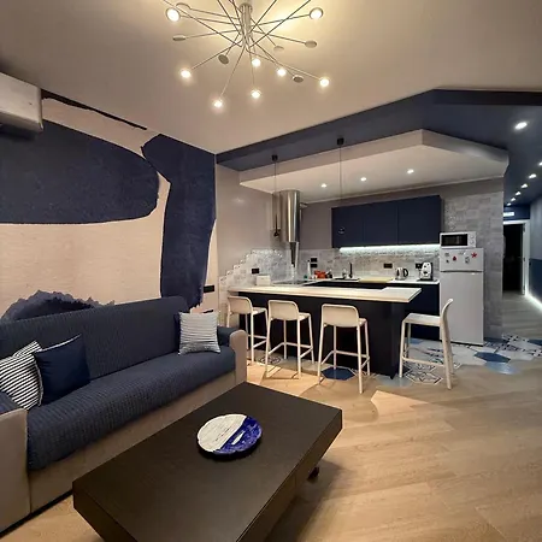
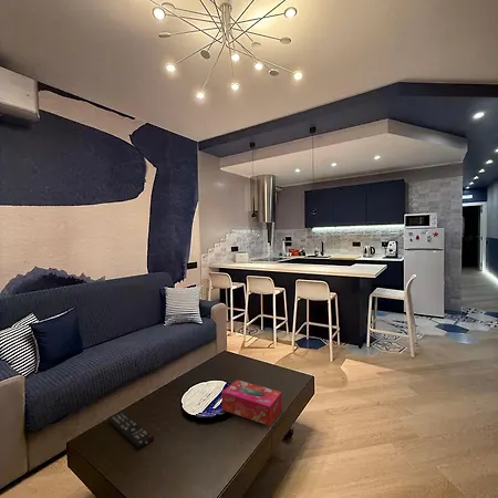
+ remote control [107,411,155,450]
+ tissue box [220,378,283,427]
